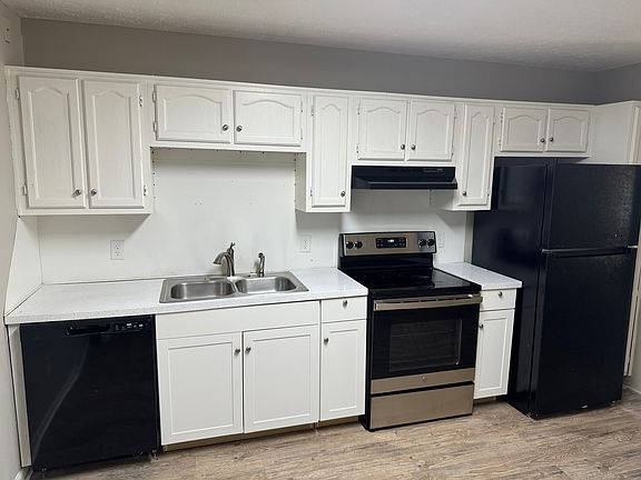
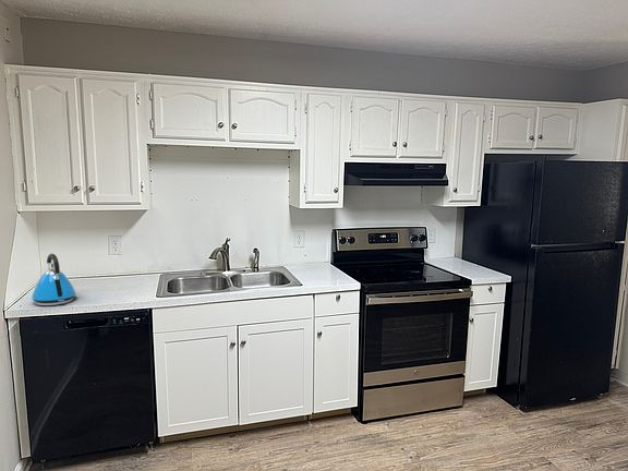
+ kettle [31,253,77,306]
